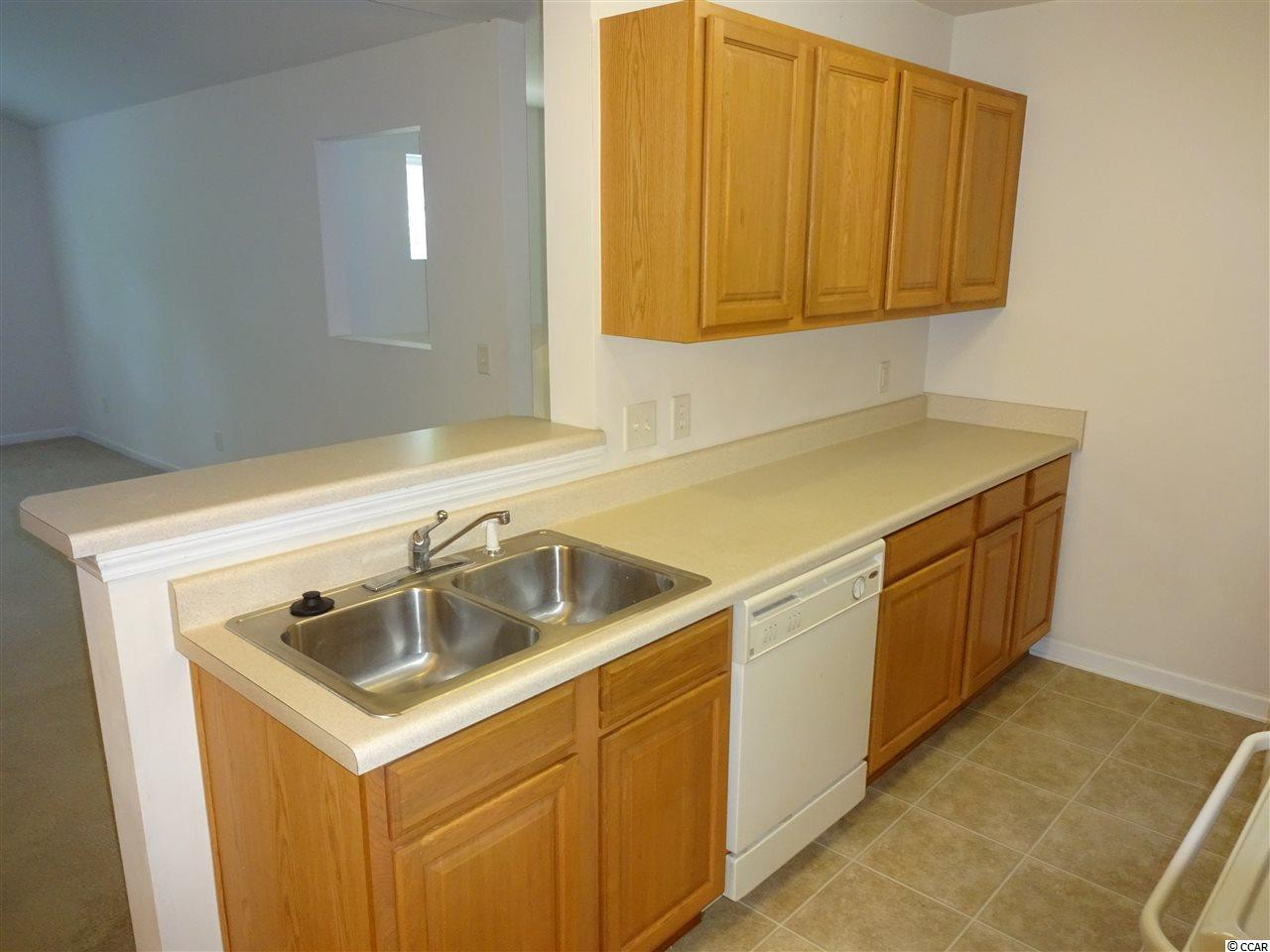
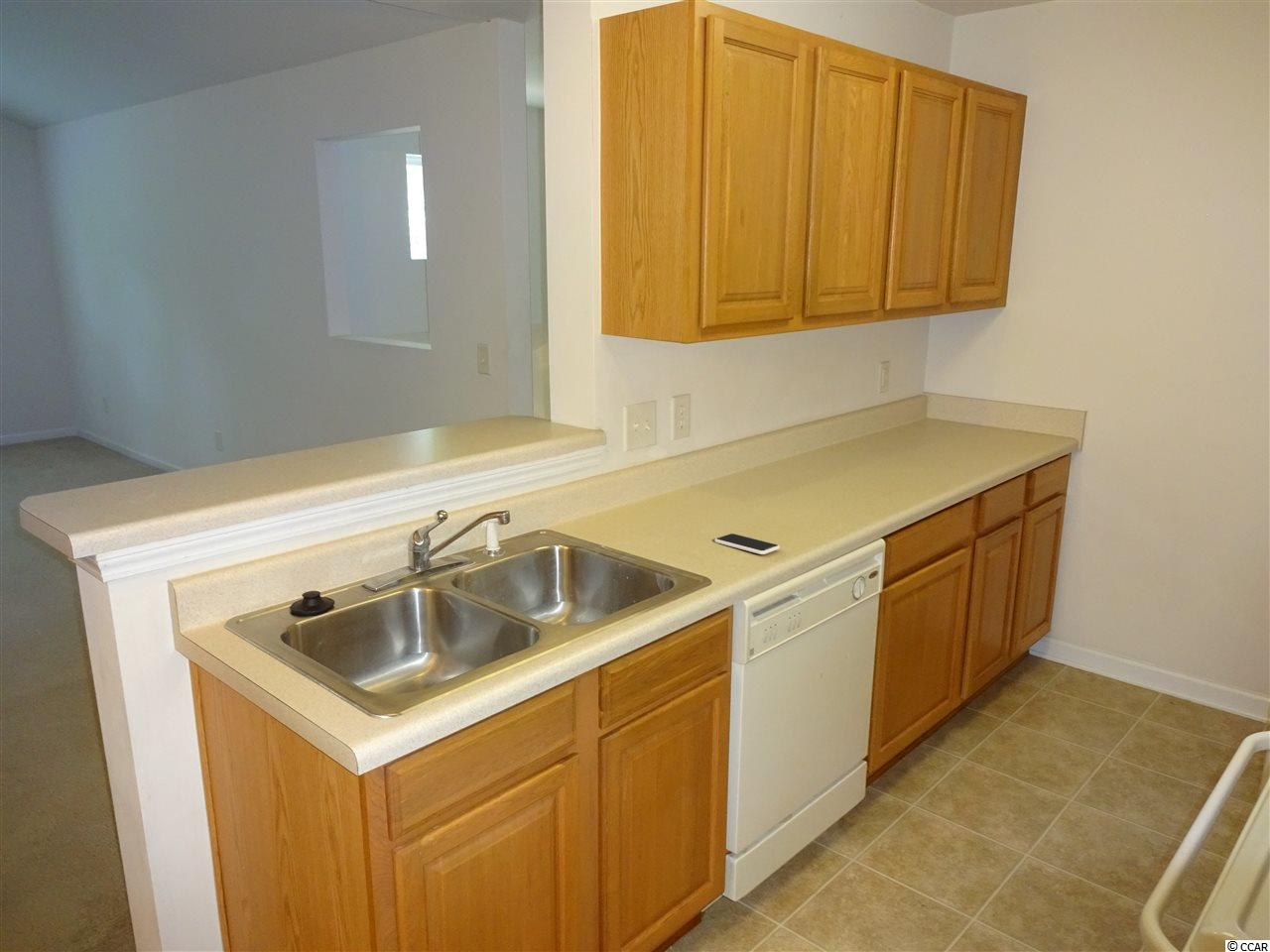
+ smartphone [713,533,781,555]
